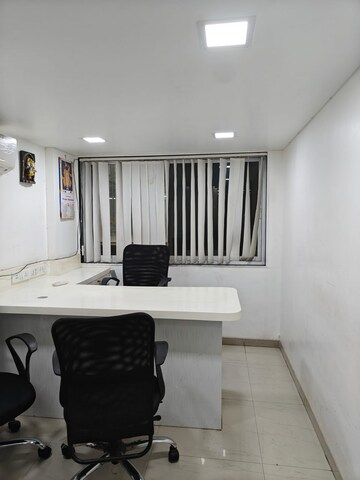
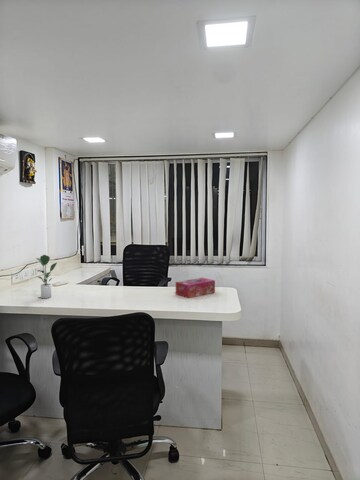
+ tissue box [175,277,216,299]
+ potted plant [35,254,58,299]
